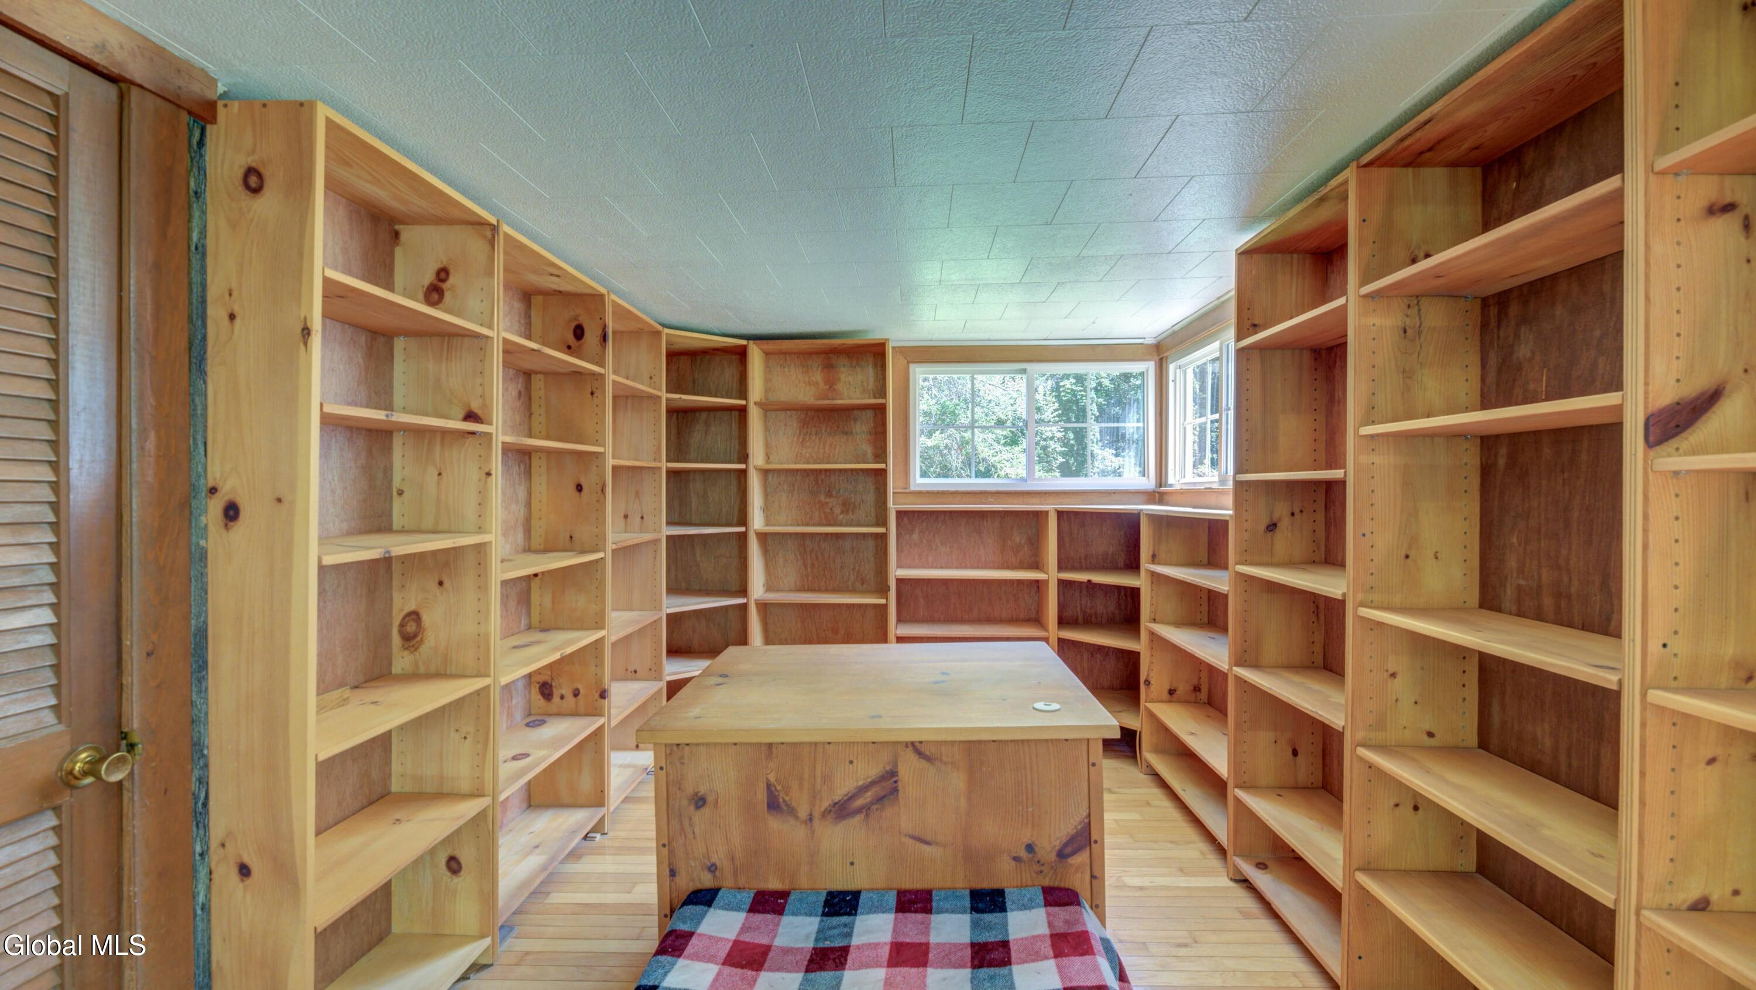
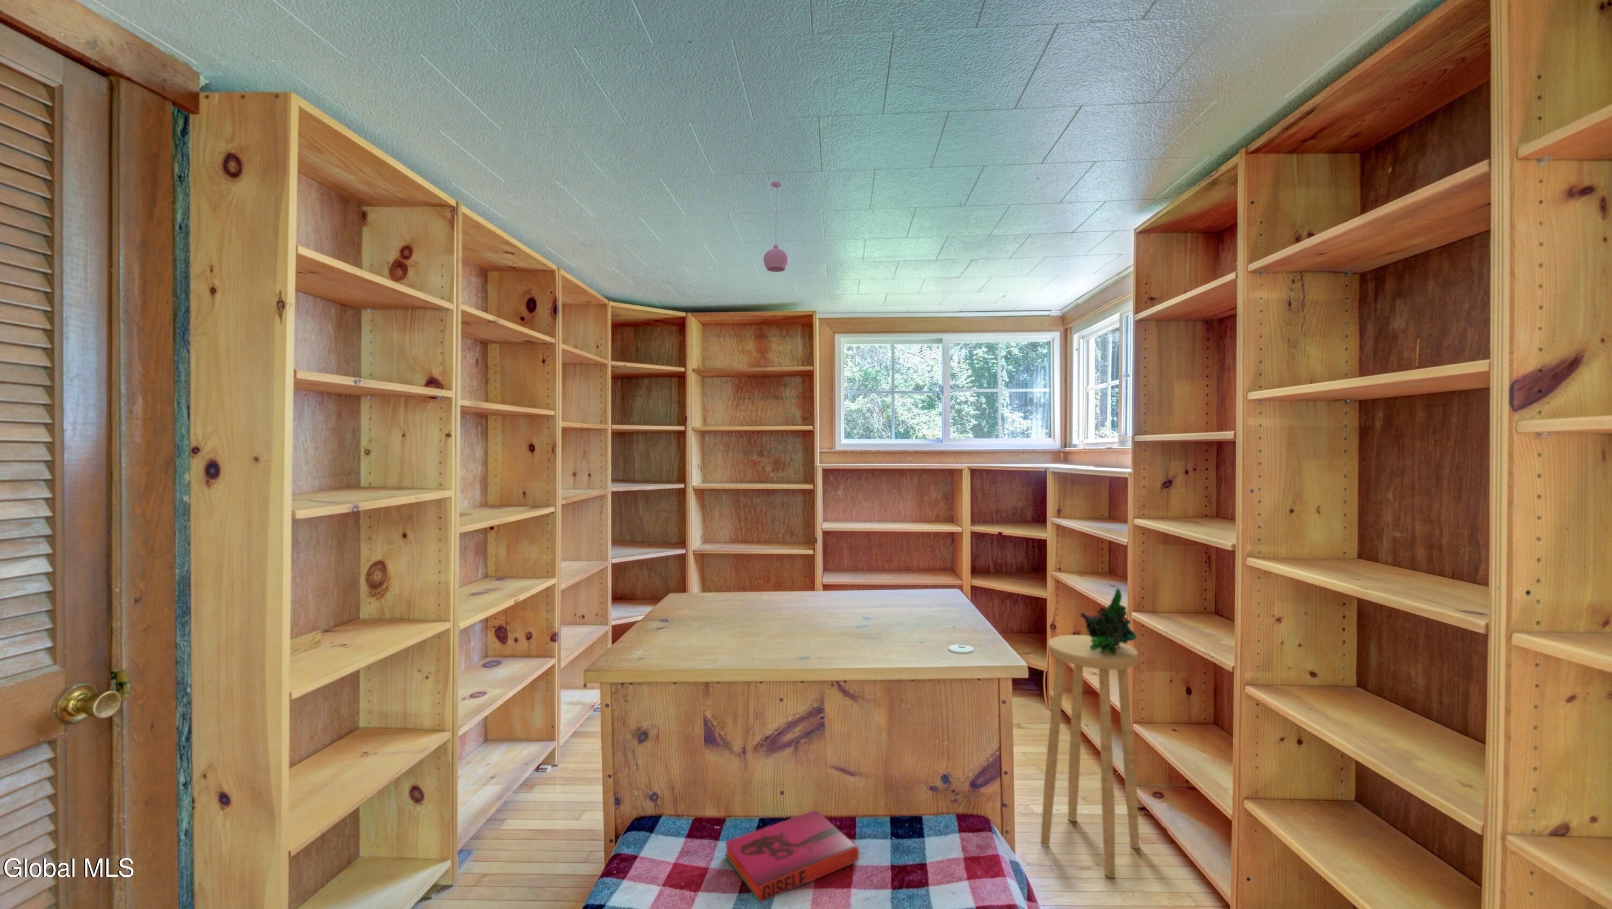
+ hardback book [724,809,860,903]
+ stool [1041,634,1139,878]
+ pendant light [763,182,788,272]
+ mineral sample [1081,588,1137,655]
